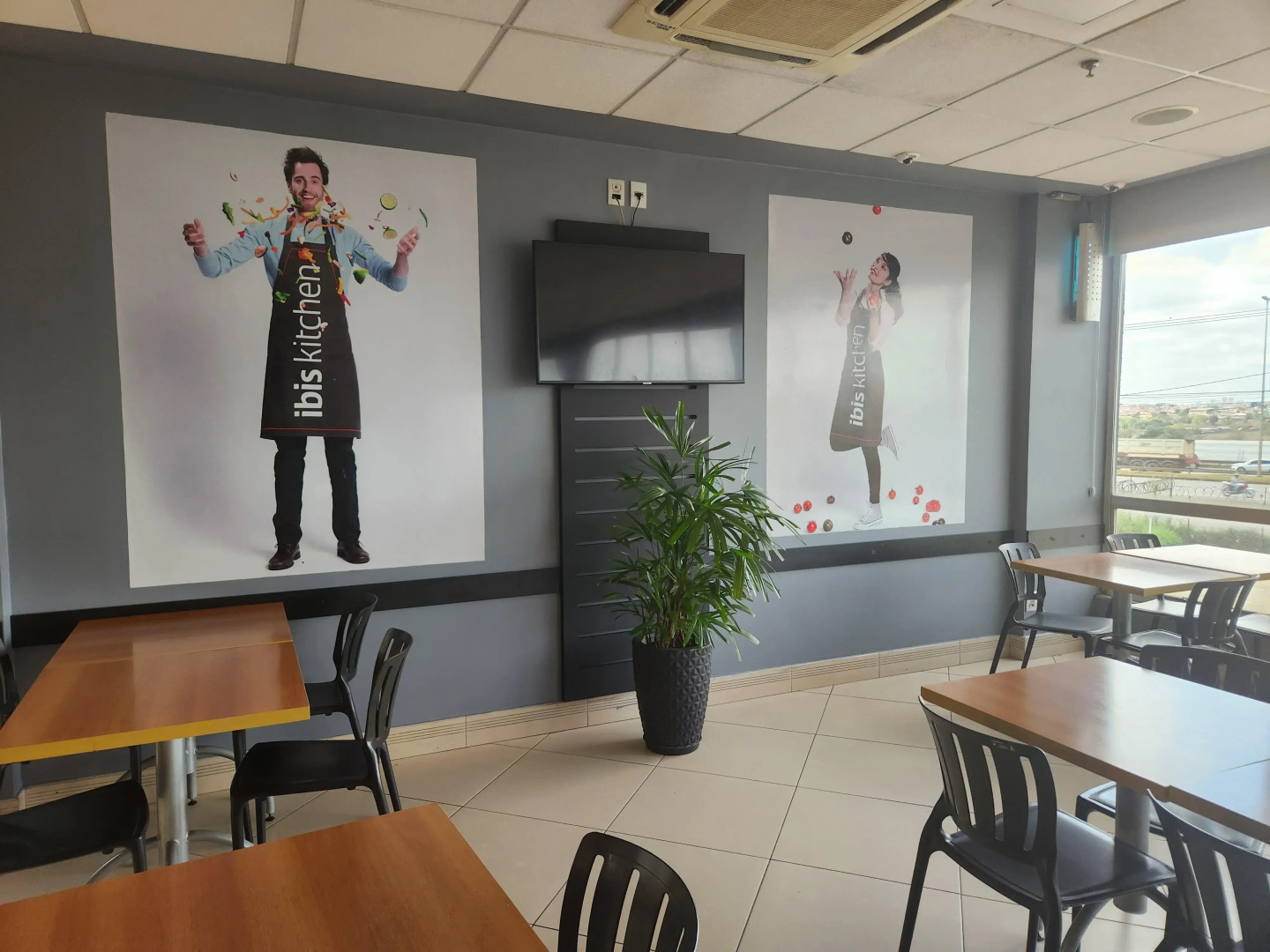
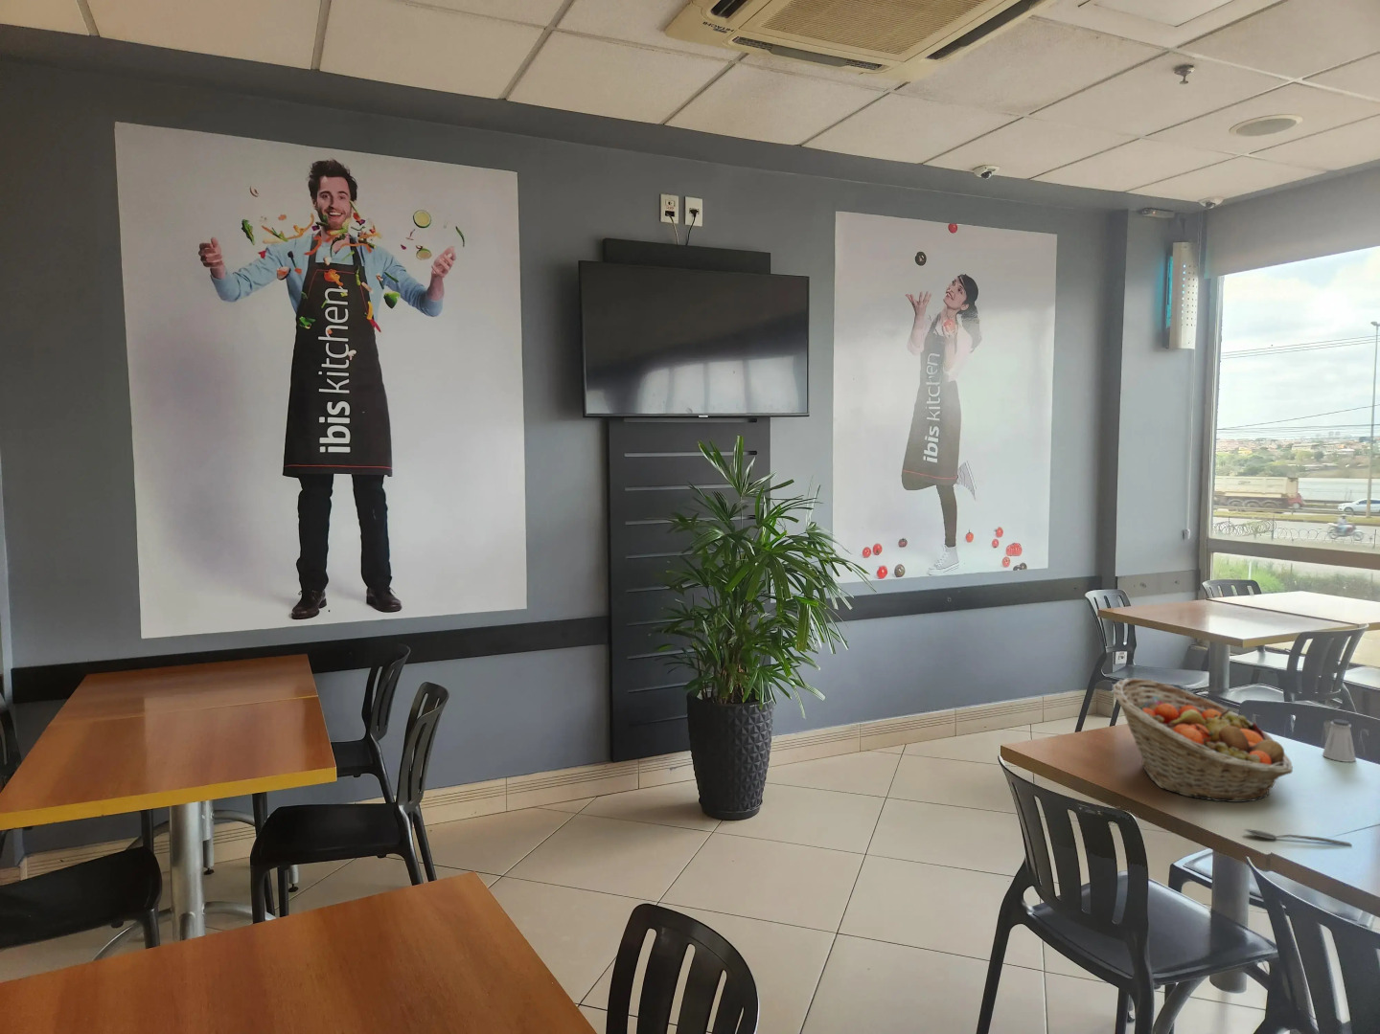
+ saltshaker [1321,718,1357,764]
+ fruit basket [1112,677,1294,804]
+ spoon [1244,828,1353,846]
